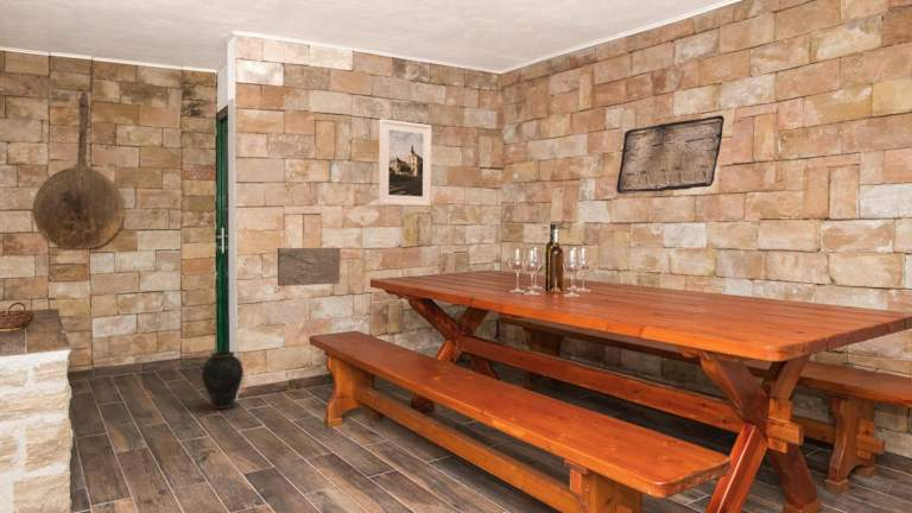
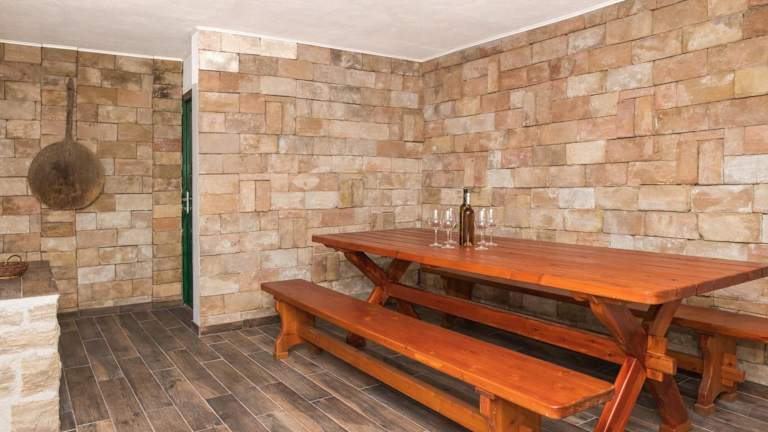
- decorative slab [277,247,342,287]
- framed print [378,118,432,207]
- stone relief [615,114,726,195]
- vase [201,350,245,411]
